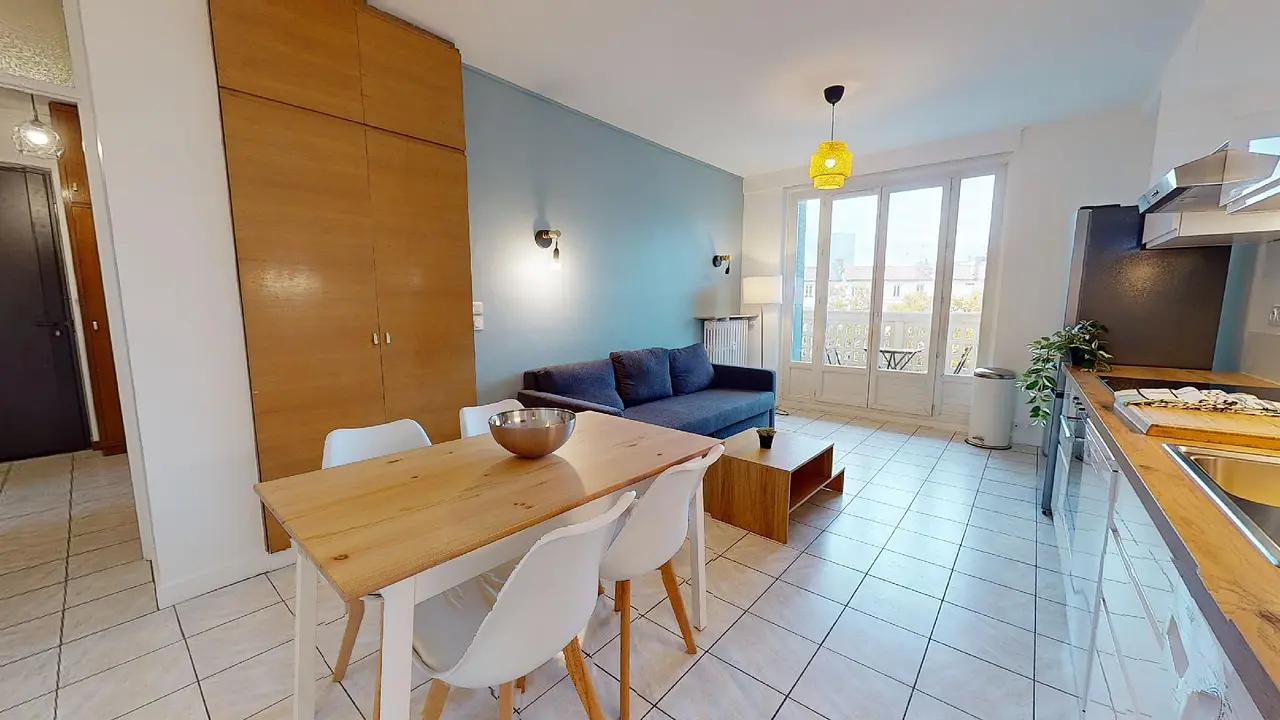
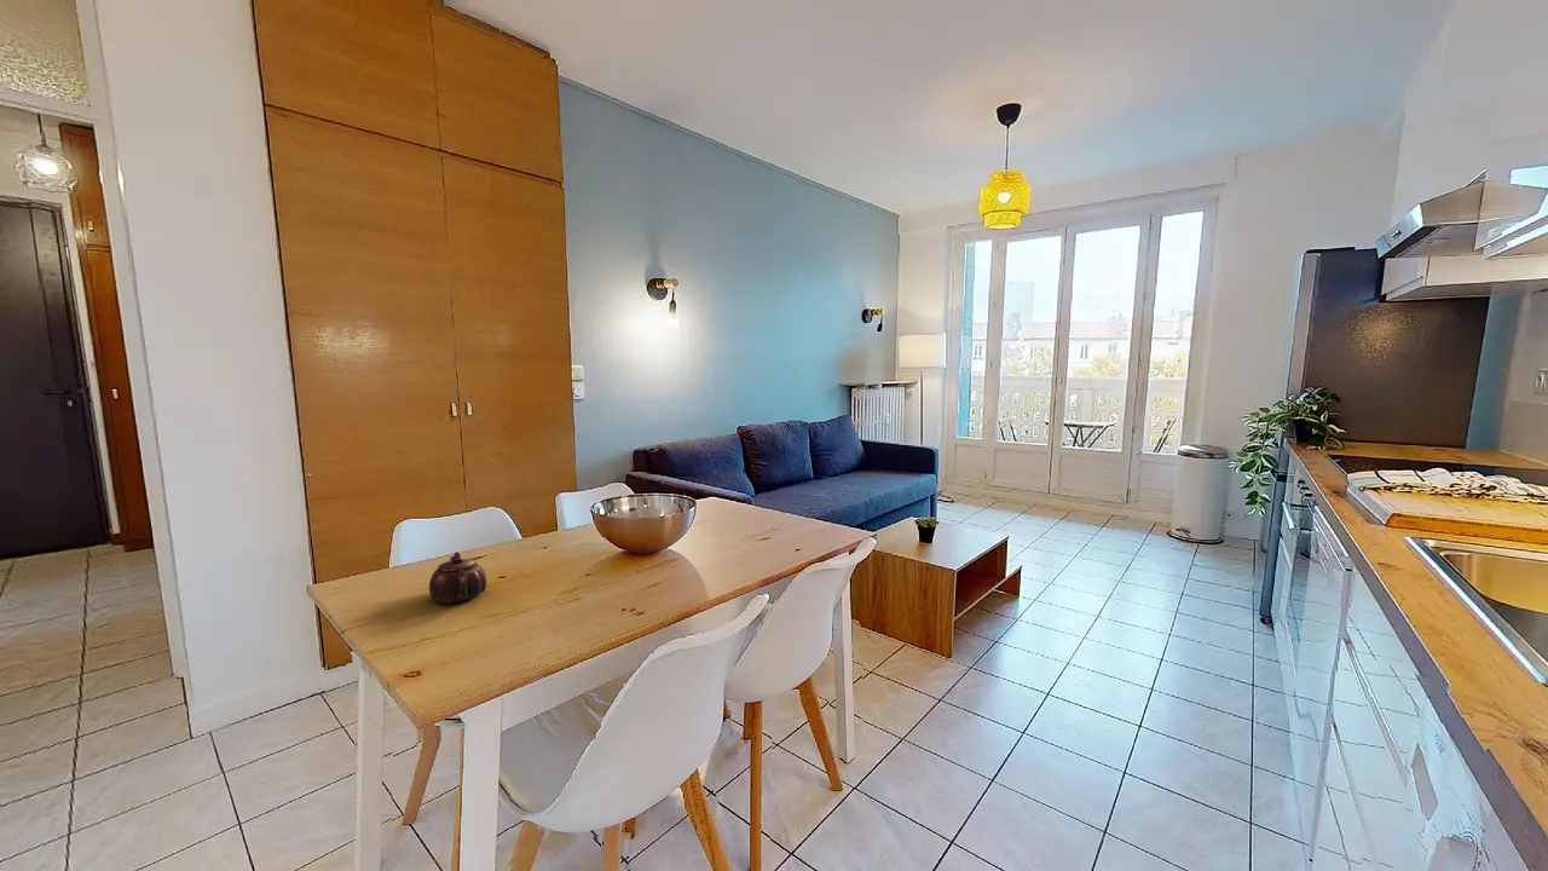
+ teapot [428,550,487,604]
